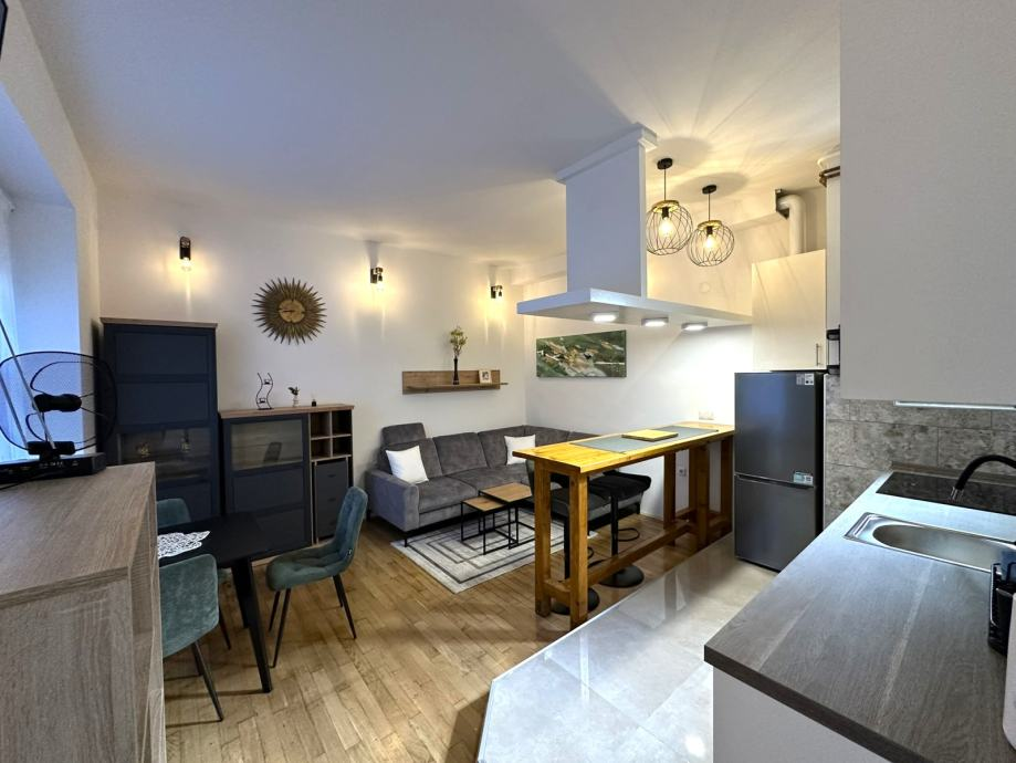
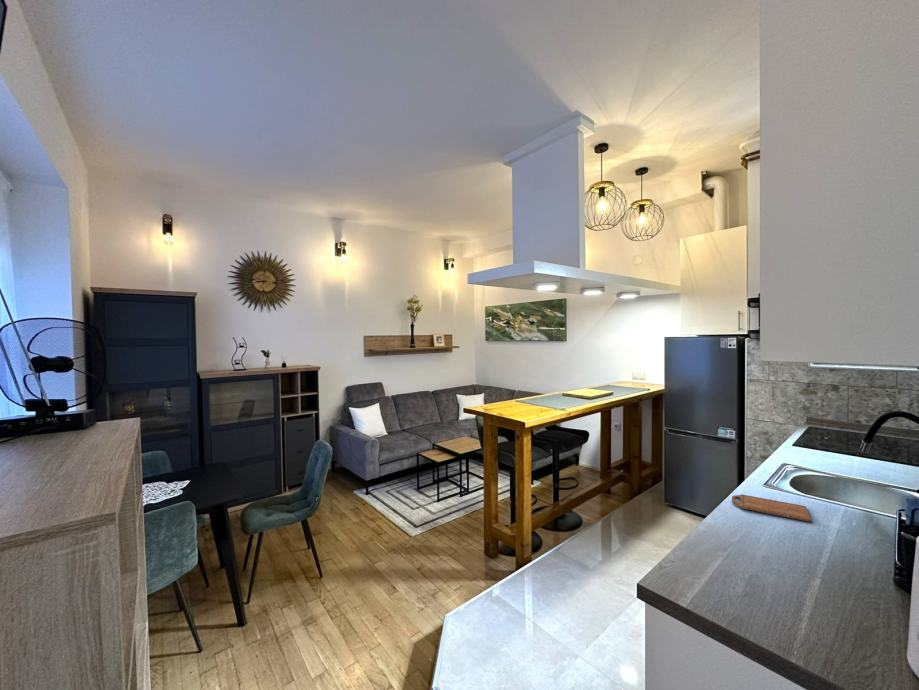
+ cutting board [731,494,812,523]
